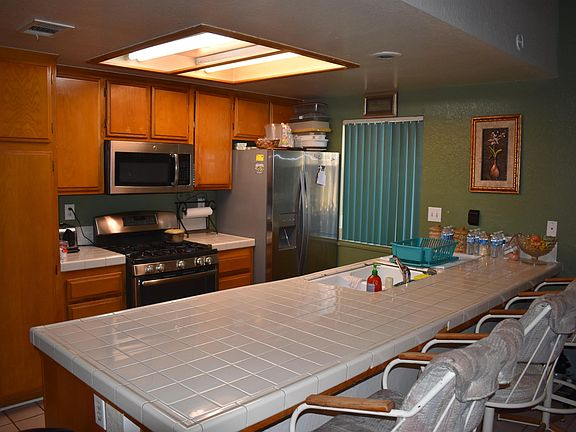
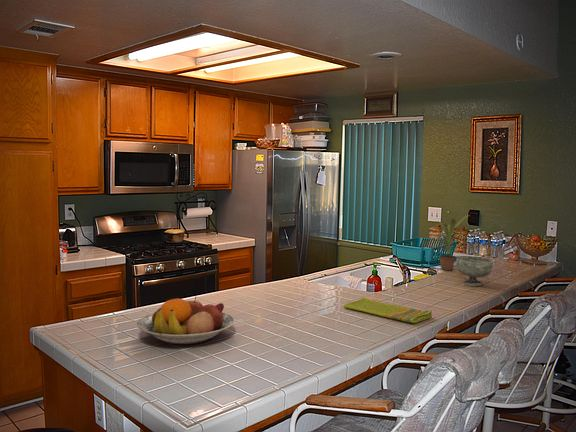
+ fruit bowl [136,296,235,345]
+ dish towel [343,296,433,324]
+ potted plant [434,214,471,271]
+ bowl [455,255,494,287]
